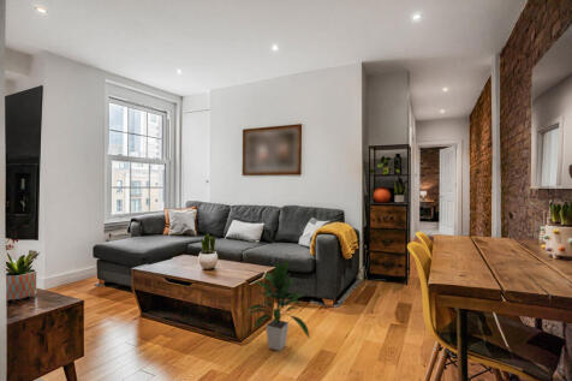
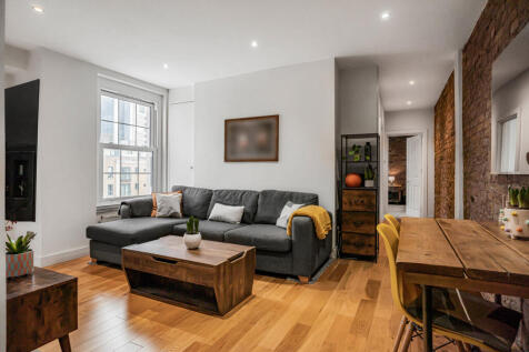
- indoor plant [245,258,311,352]
